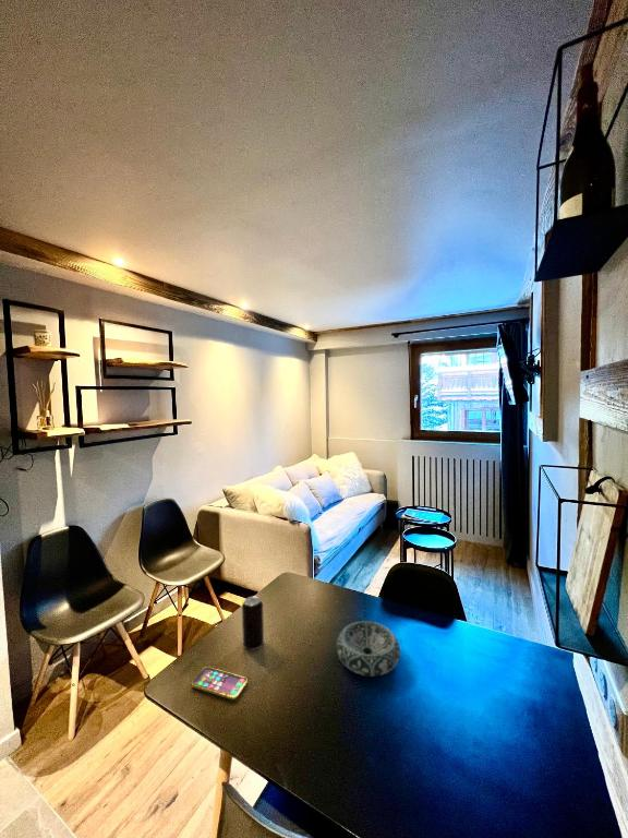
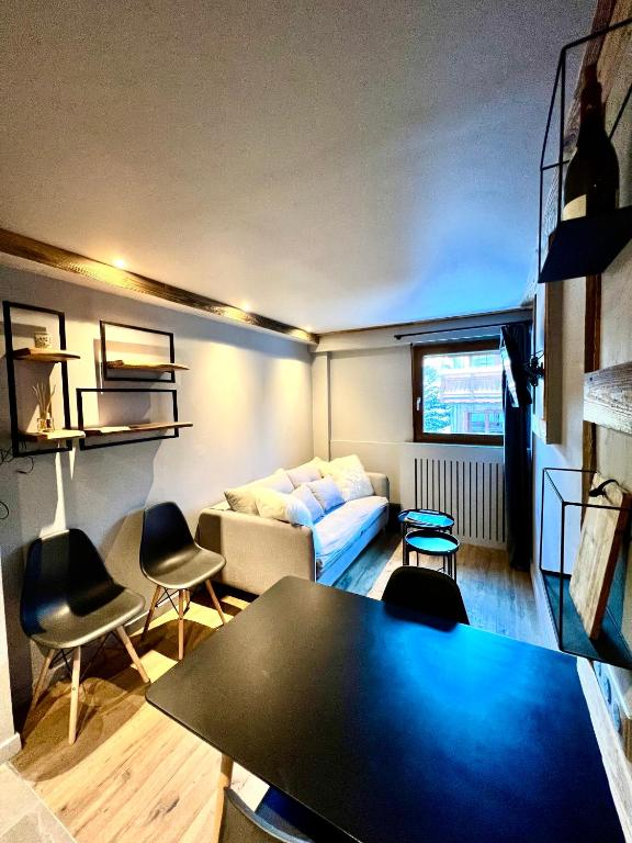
- decorative bowl [336,620,401,678]
- beverage can [241,596,265,651]
- smartphone [191,666,249,701]
